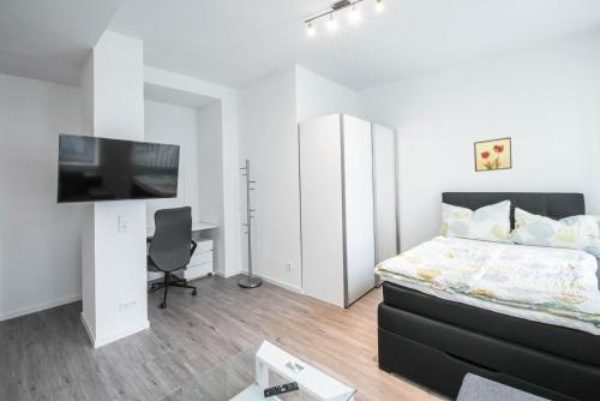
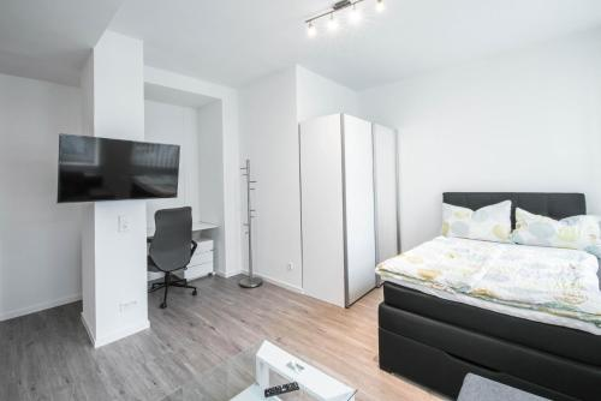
- wall art [473,136,512,173]
